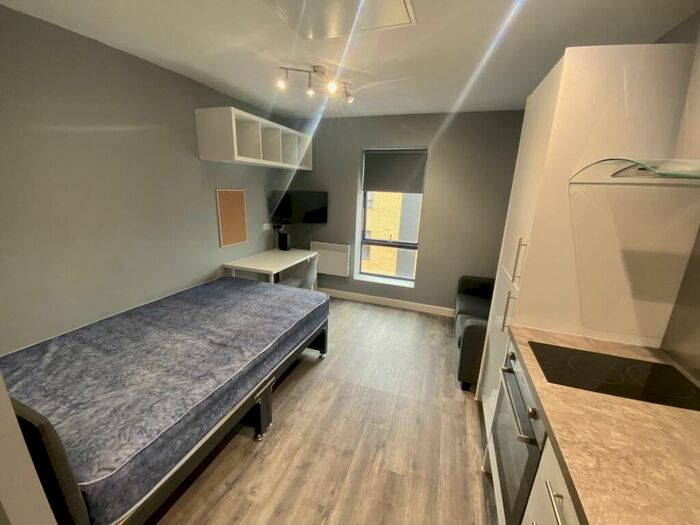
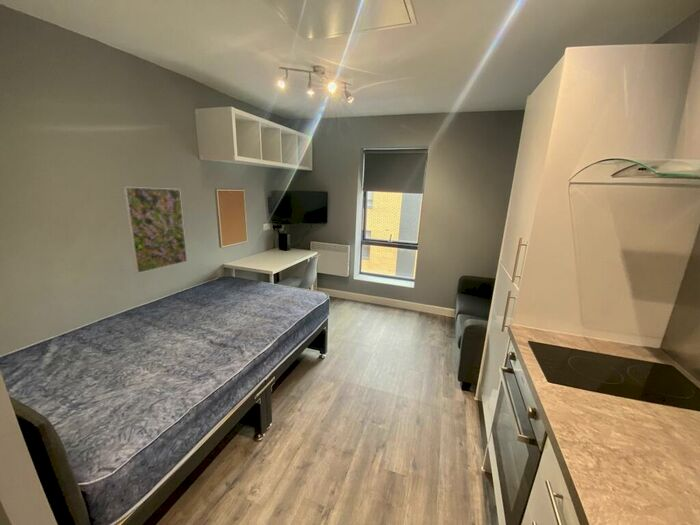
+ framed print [122,186,188,274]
